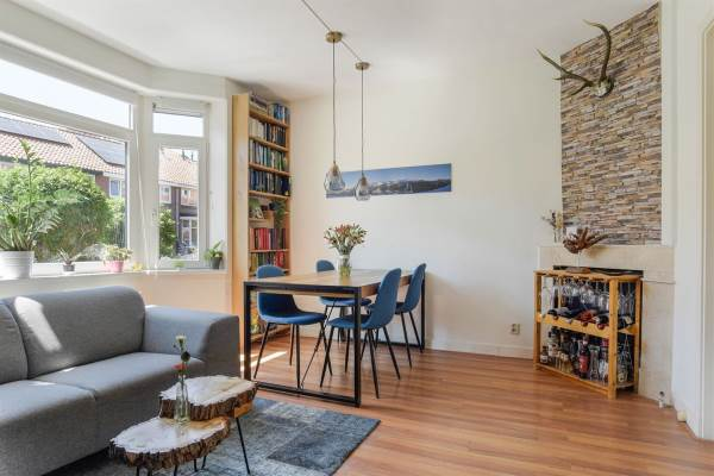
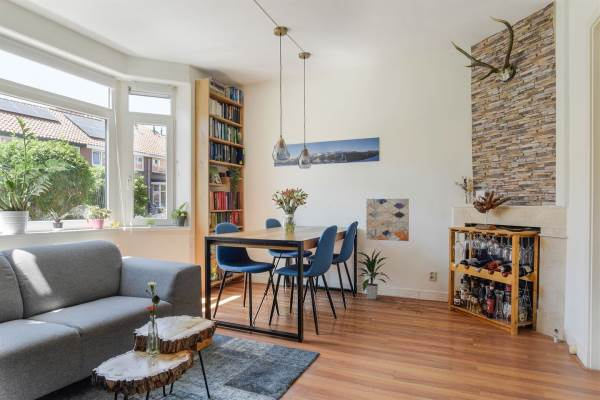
+ wall art [365,198,410,242]
+ indoor plant [353,248,391,300]
